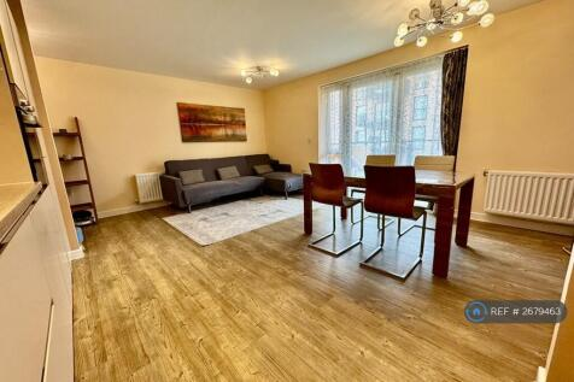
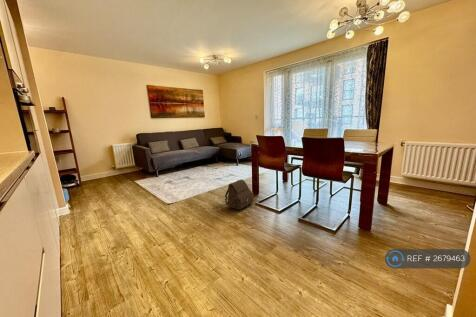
+ satchel [224,178,255,211]
